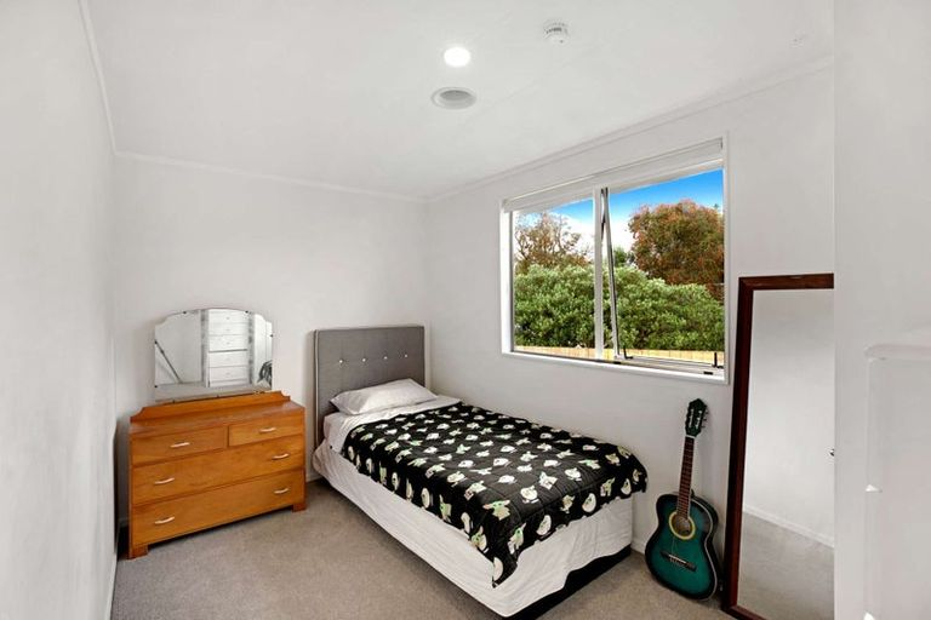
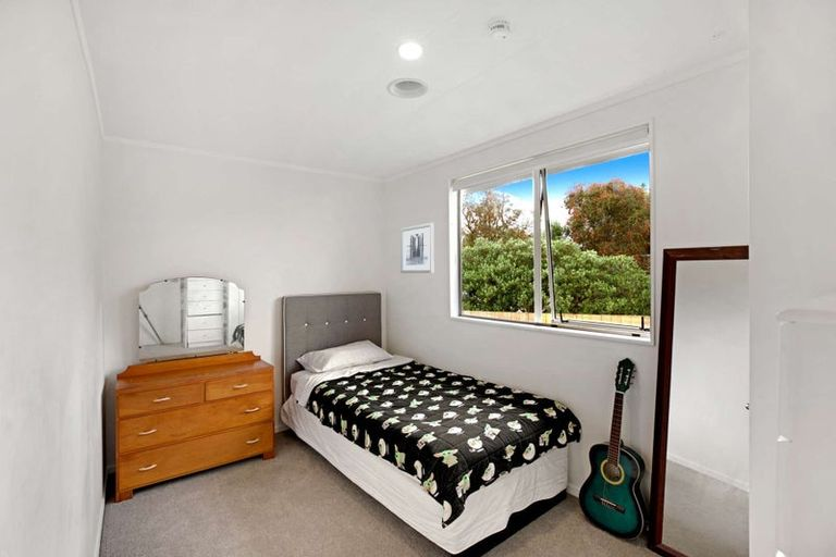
+ wall art [399,222,435,274]
